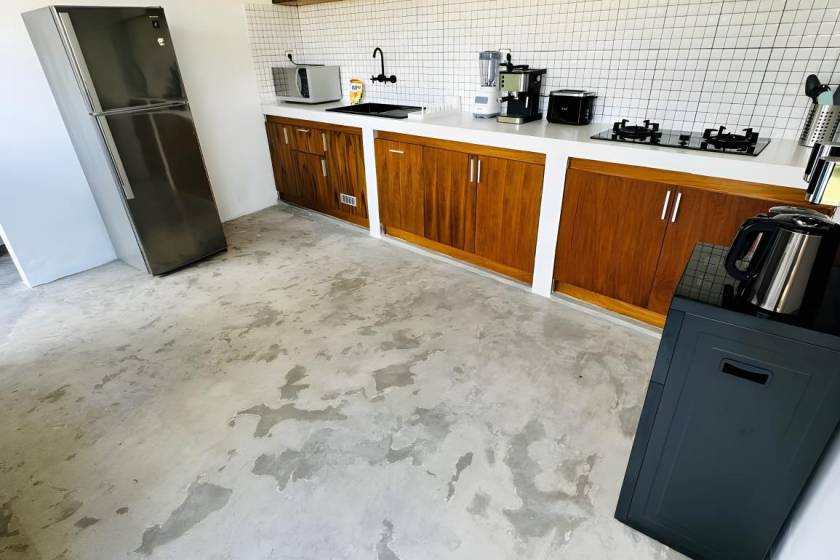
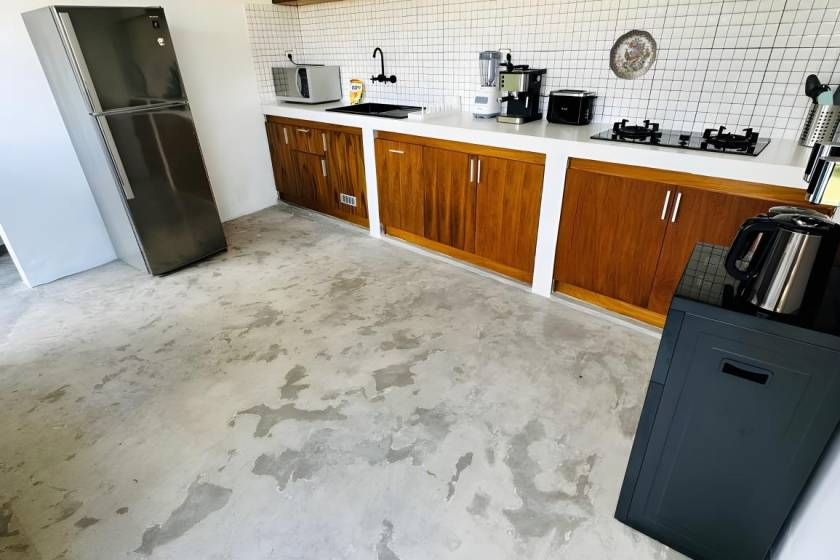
+ decorative plate [608,29,658,81]
